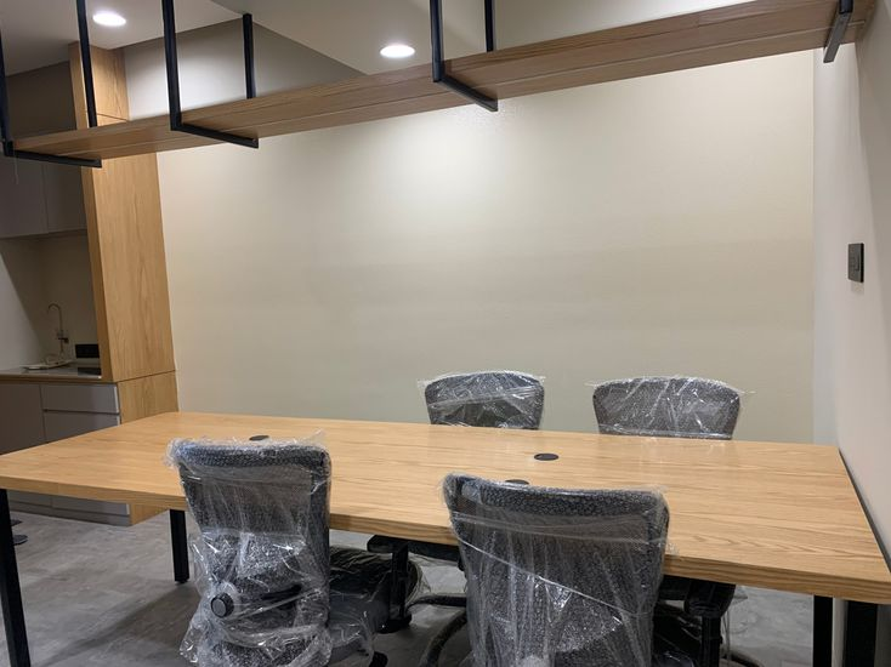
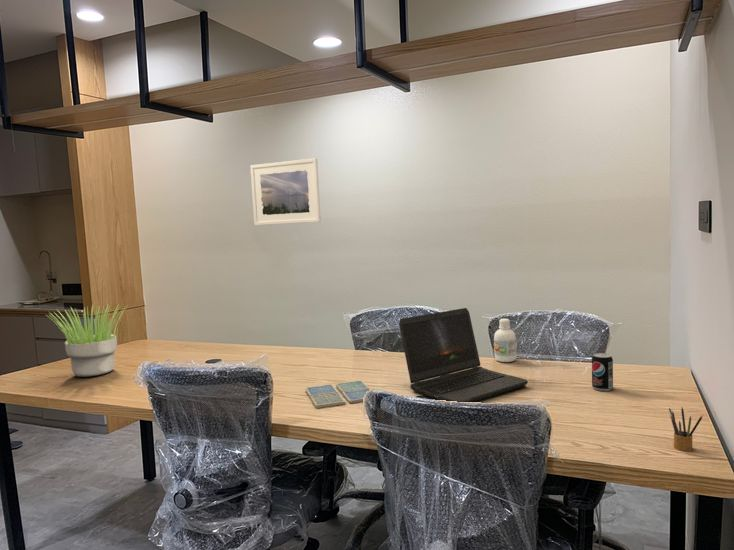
+ bottle [493,318,518,363]
+ pencil box [668,407,704,453]
+ beverage can [591,352,614,392]
+ laptop computer [398,307,529,403]
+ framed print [249,157,322,226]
+ potted plant [46,303,130,378]
+ drink coaster [304,379,371,409]
